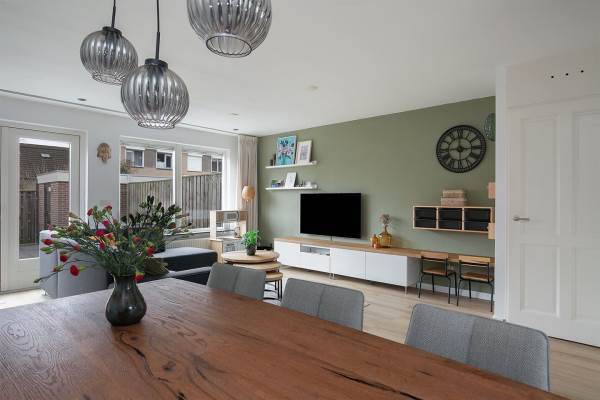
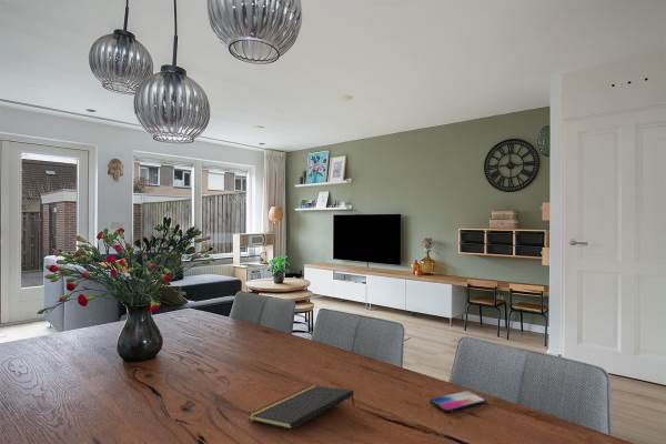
+ smartphone [428,390,487,413]
+ notepad [248,384,355,431]
